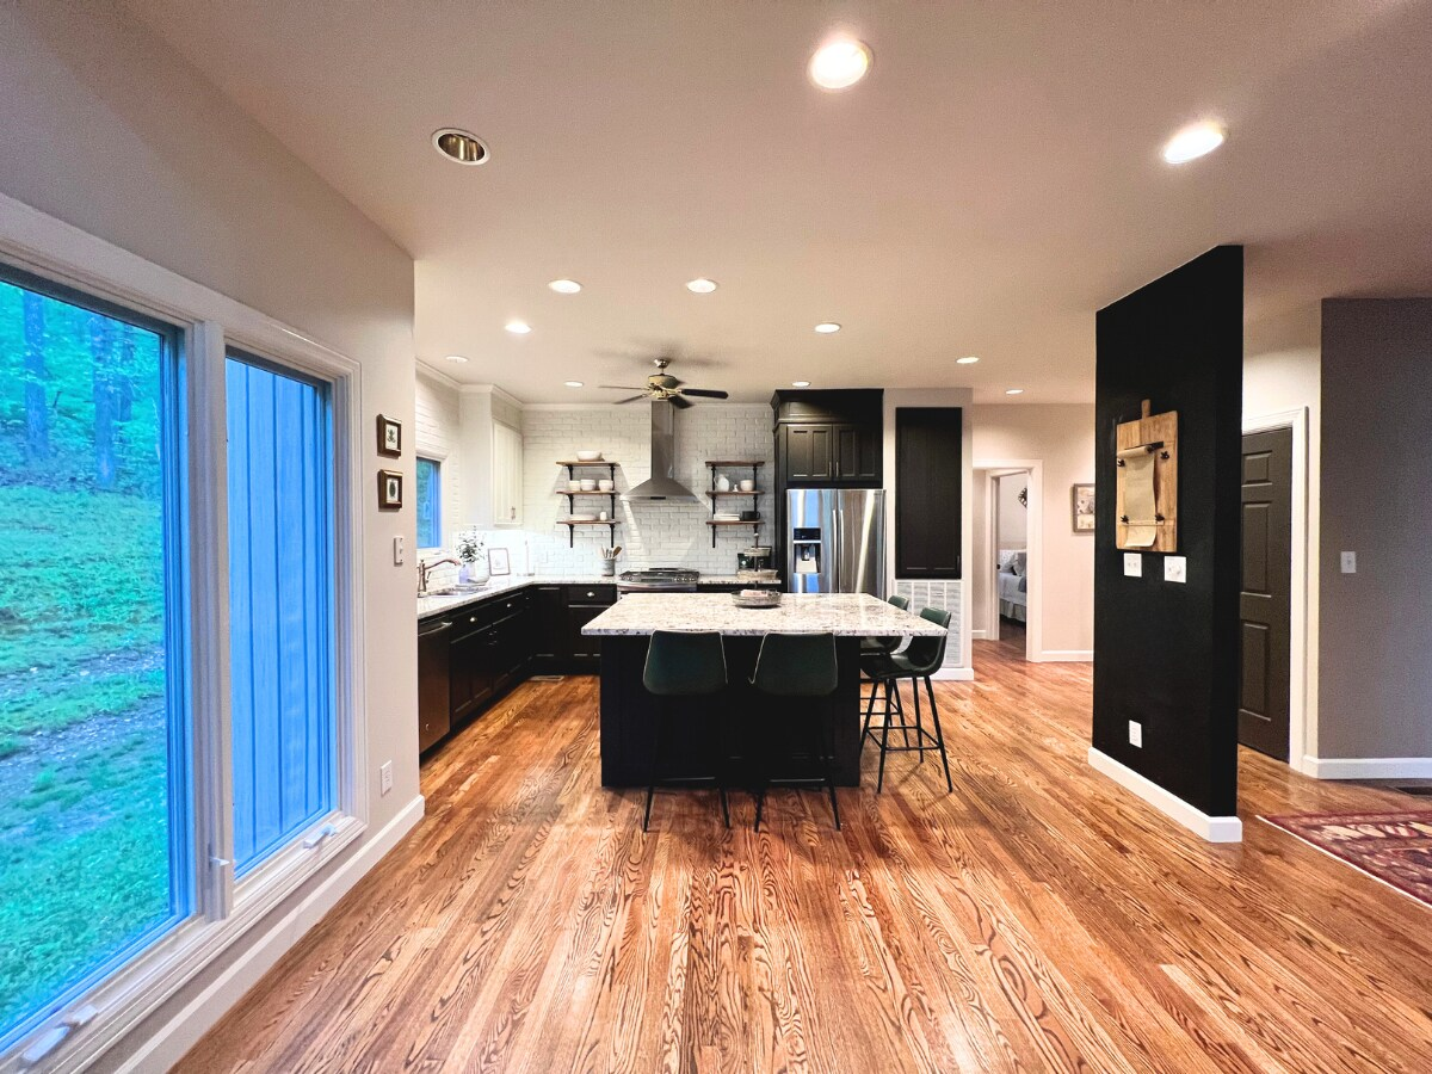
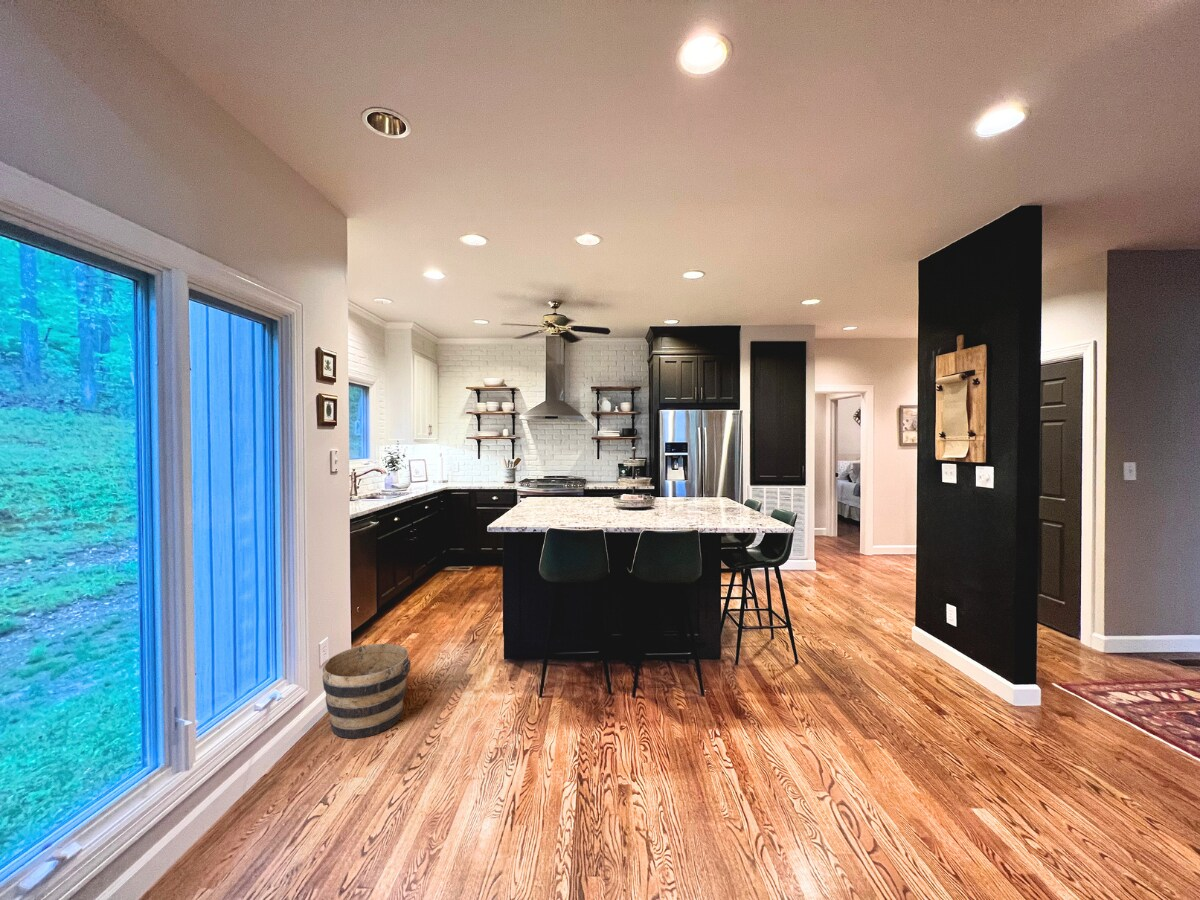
+ bucket [322,643,411,739]
